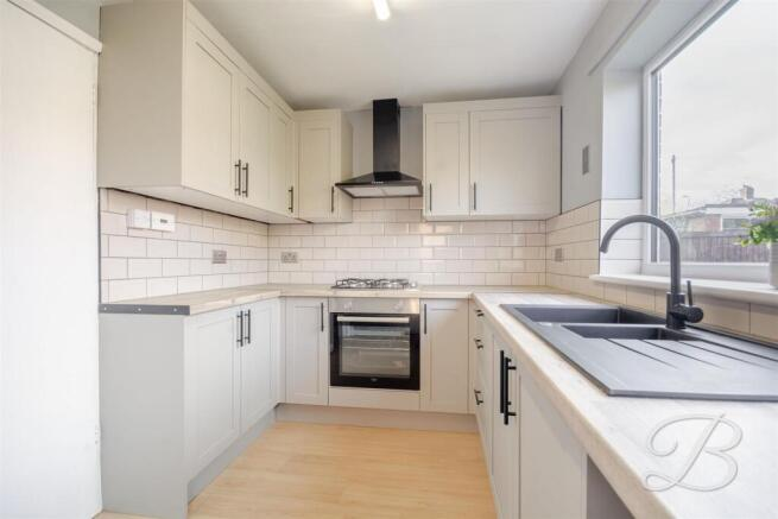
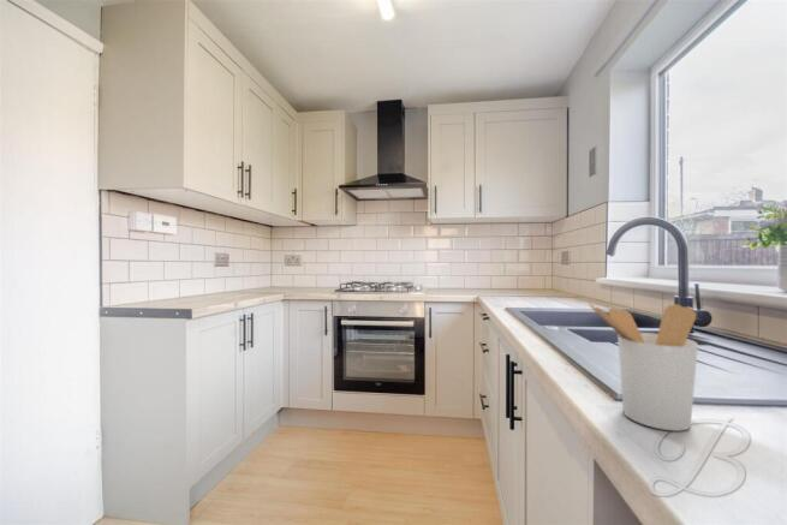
+ utensil holder [588,302,699,432]
